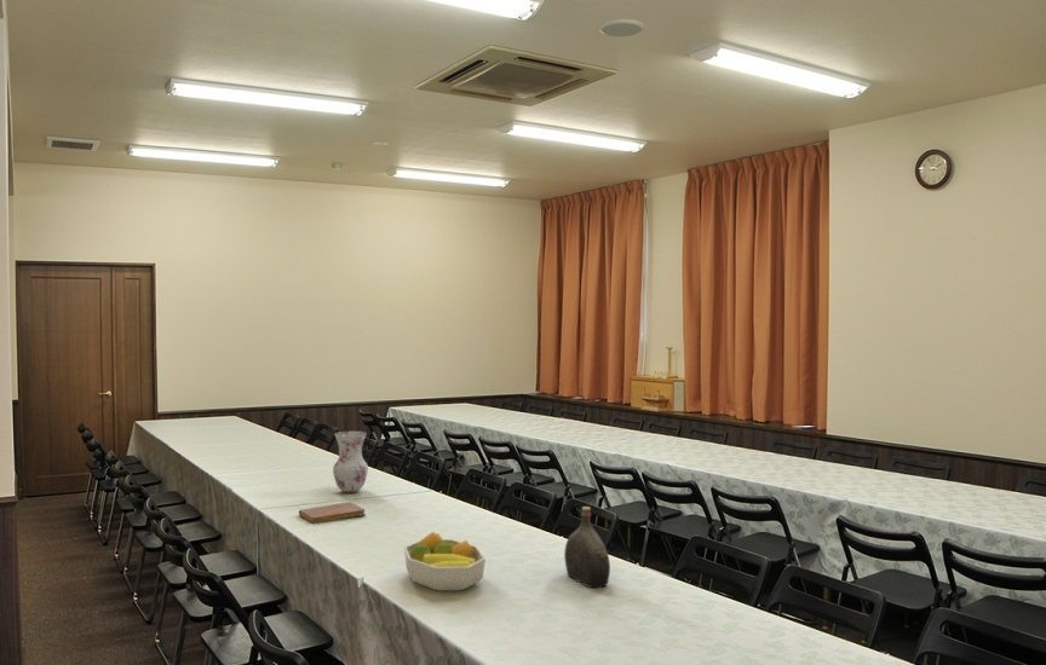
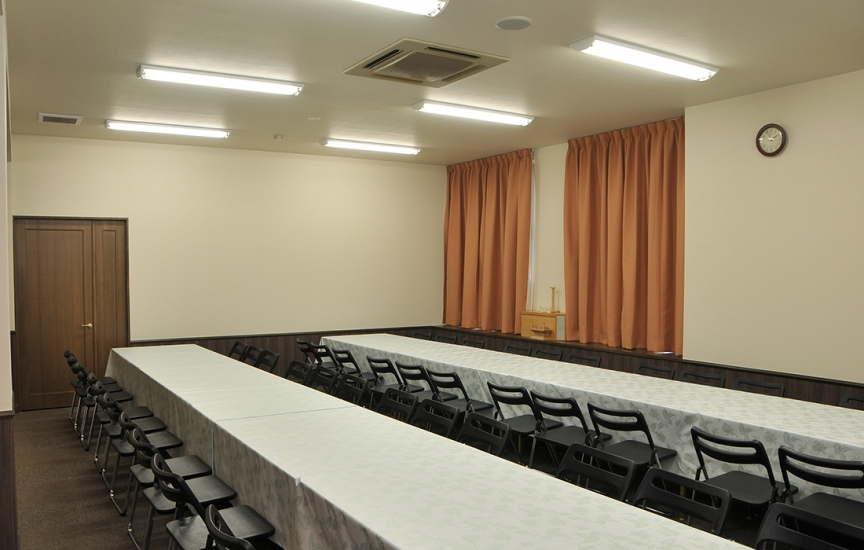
- water jug [563,505,611,589]
- notebook [298,501,367,525]
- fruit bowl [403,531,487,592]
- vase [332,429,369,493]
